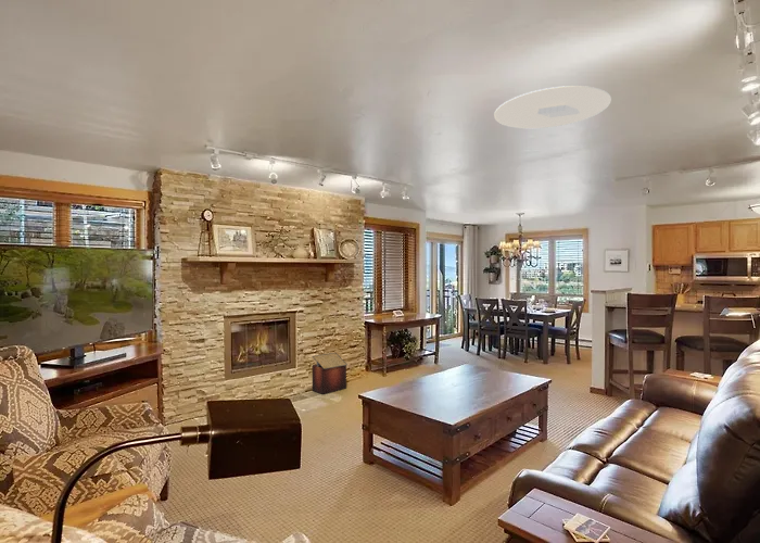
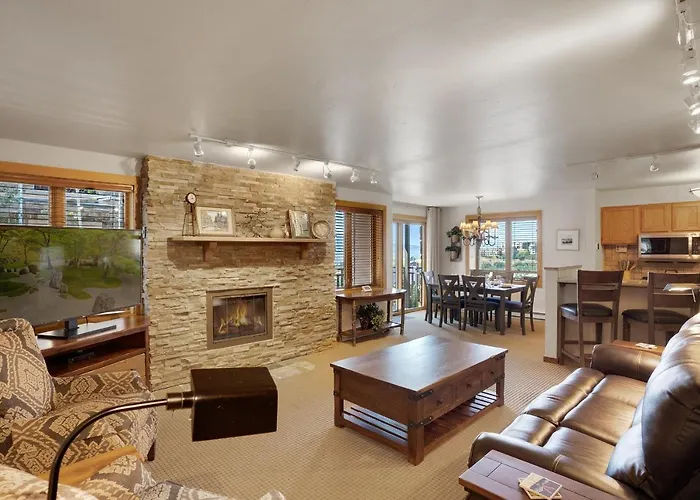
- ceiling light [493,85,612,129]
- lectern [312,352,349,395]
